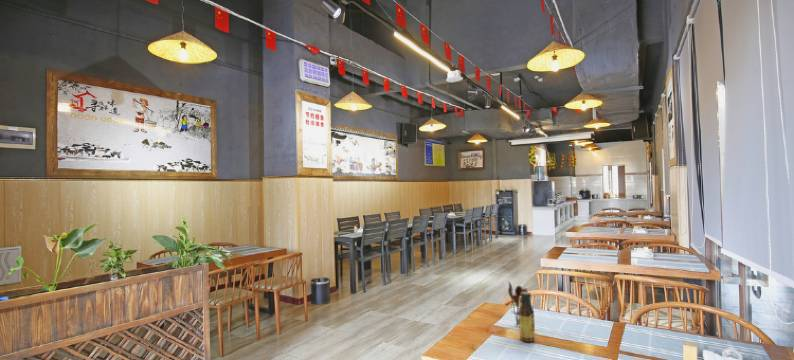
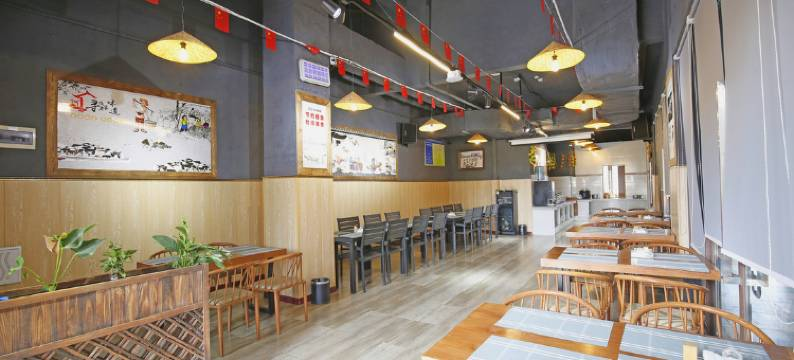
- utensil holder [507,281,528,327]
- sauce bottle [518,291,536,343]
